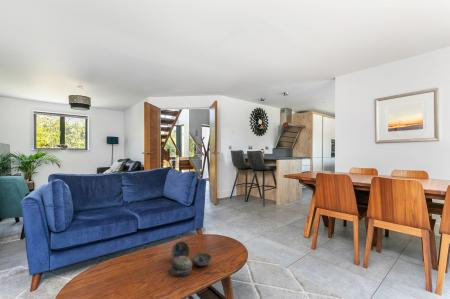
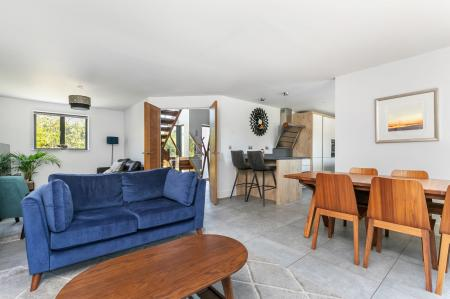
- decorative bowl [170,240,213,278]
